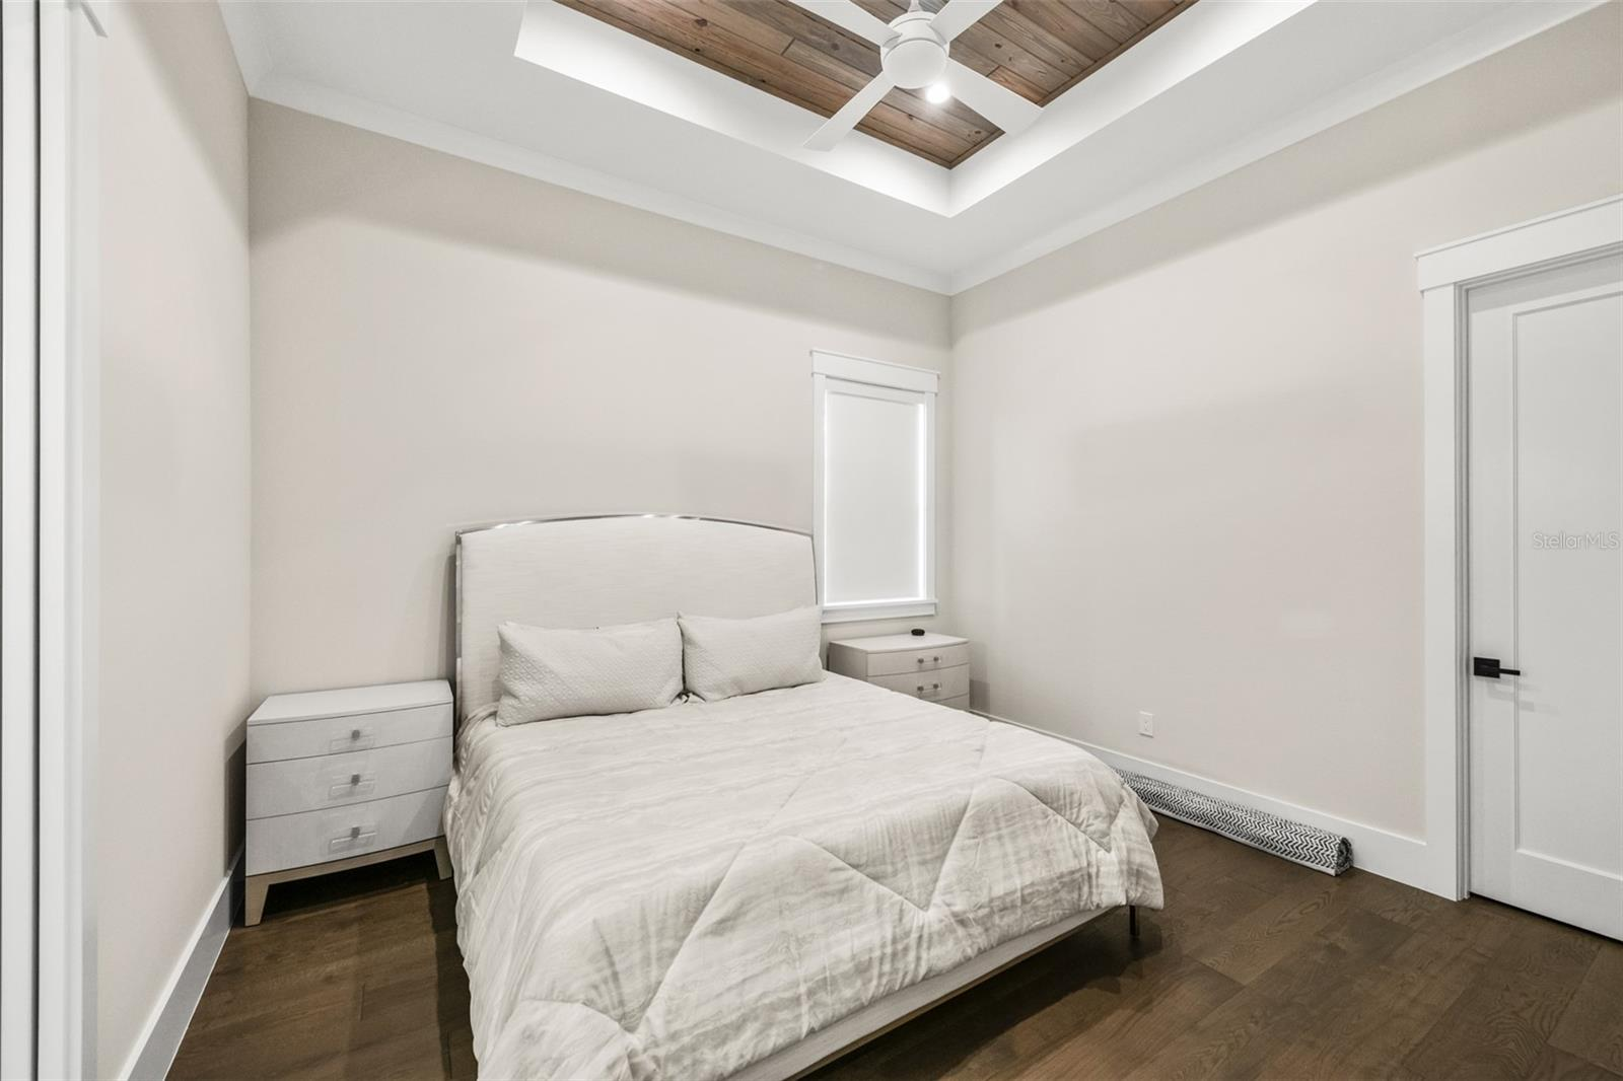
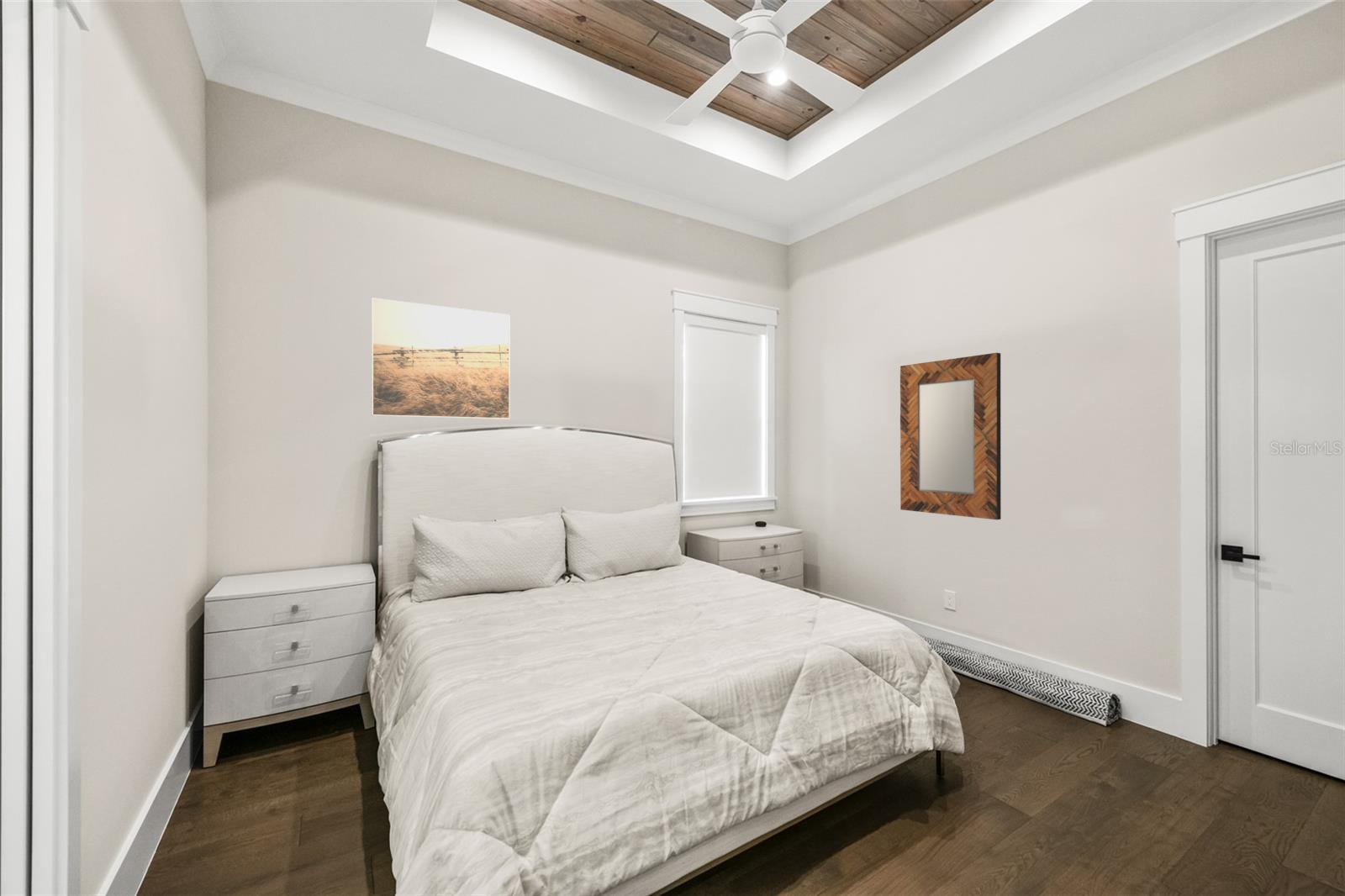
+ home mirror [899,352,1002,520]
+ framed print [371,297,511,420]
